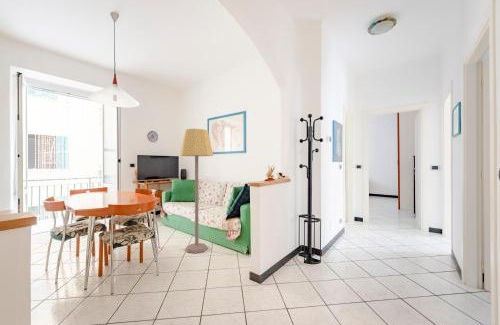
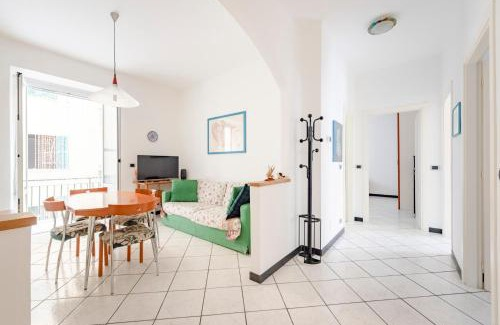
- lamp [179,128,214,254]
